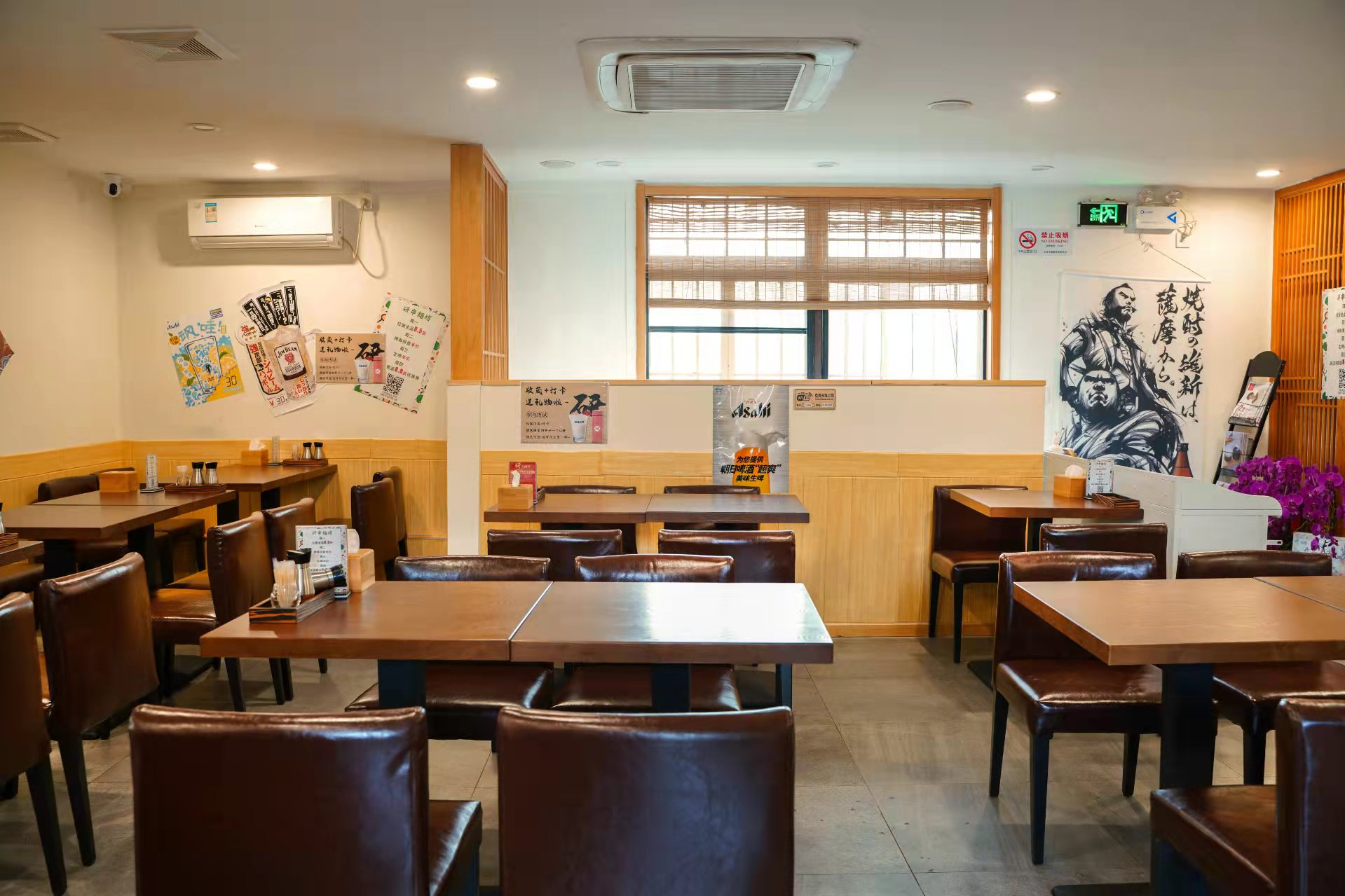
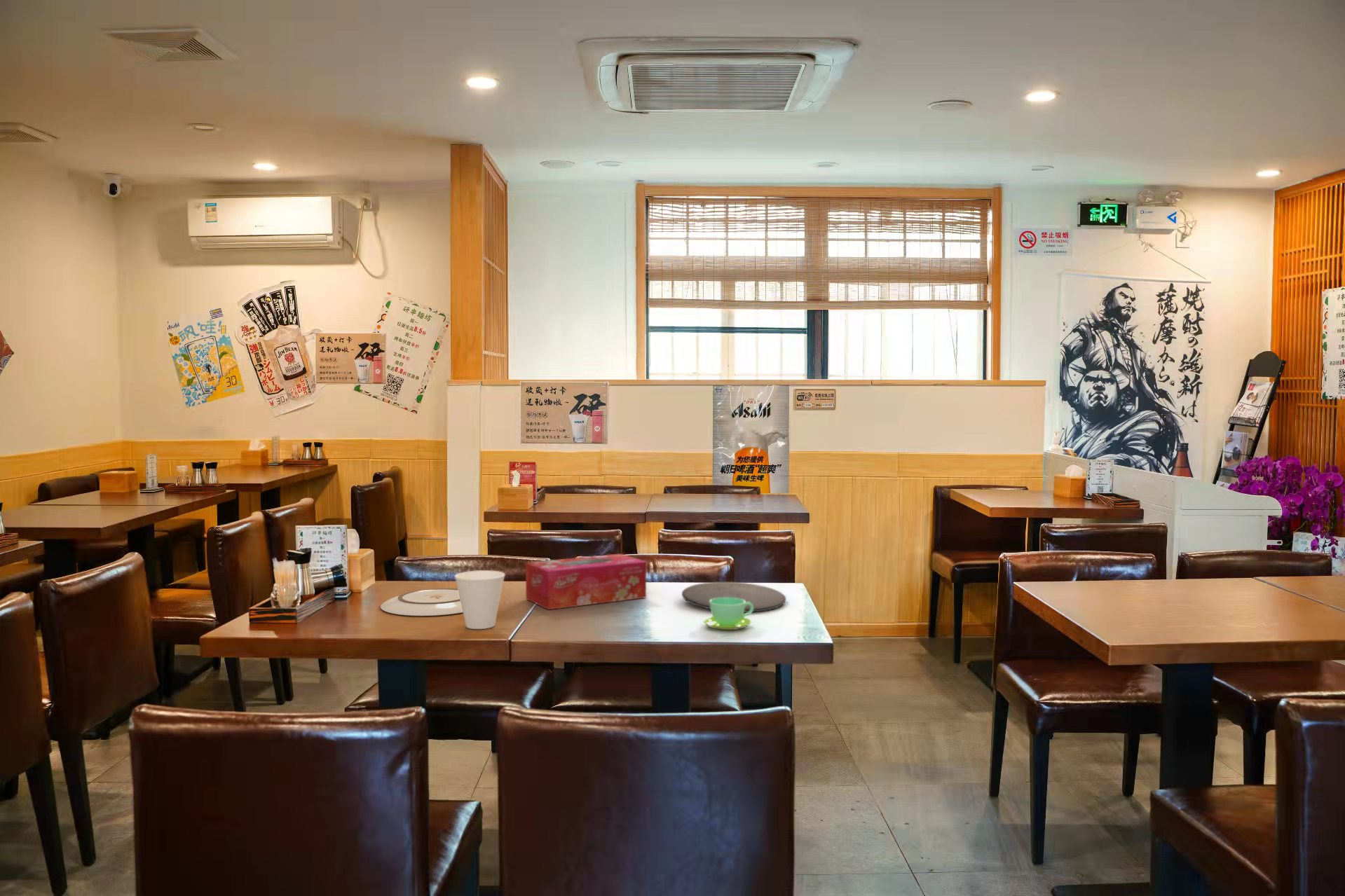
+ plate [681,581,786,613]
+ plate [380,588,463,616]
+ tissue box [525,553,647,610]
+ cup [454,570,505,630]
+ cup [703,598,753,630]
